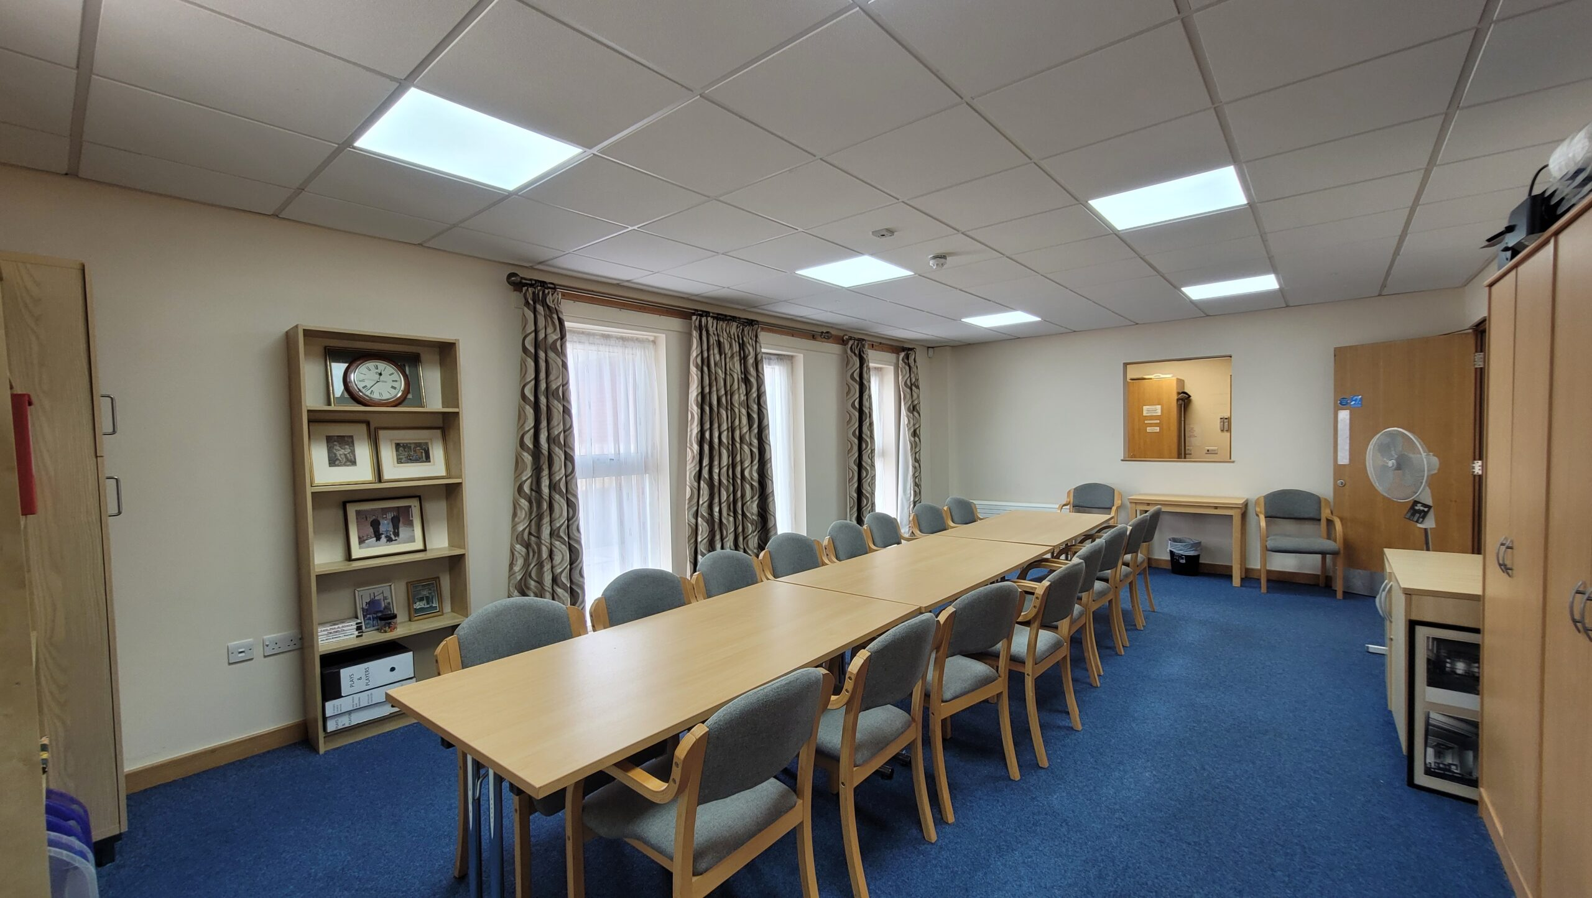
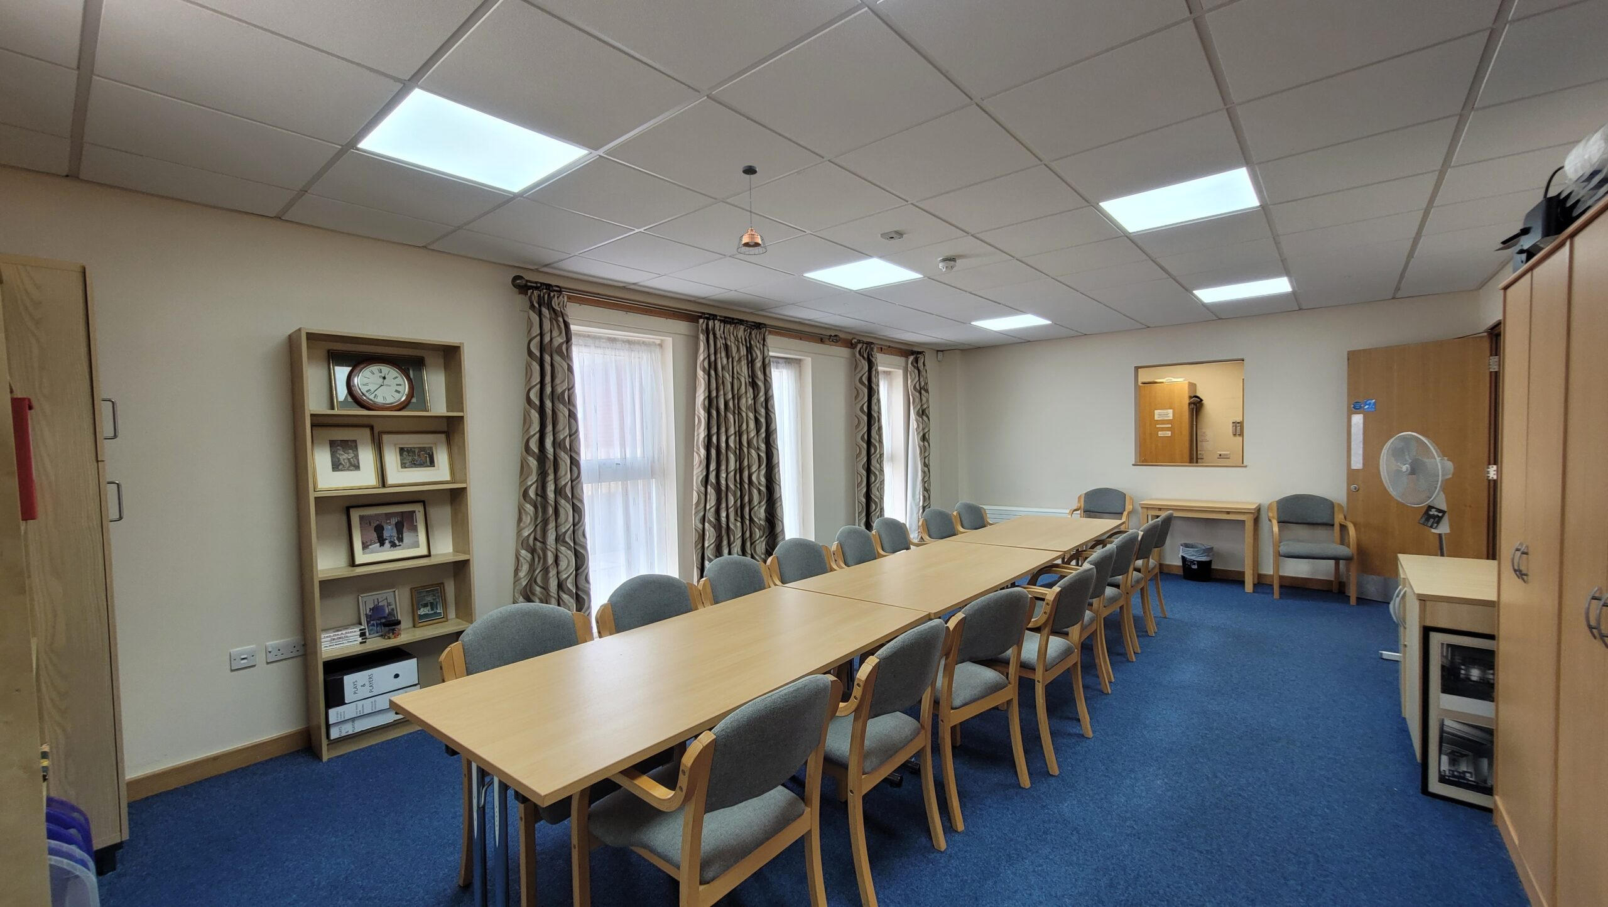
+ pendant light [737,165,768,255]
